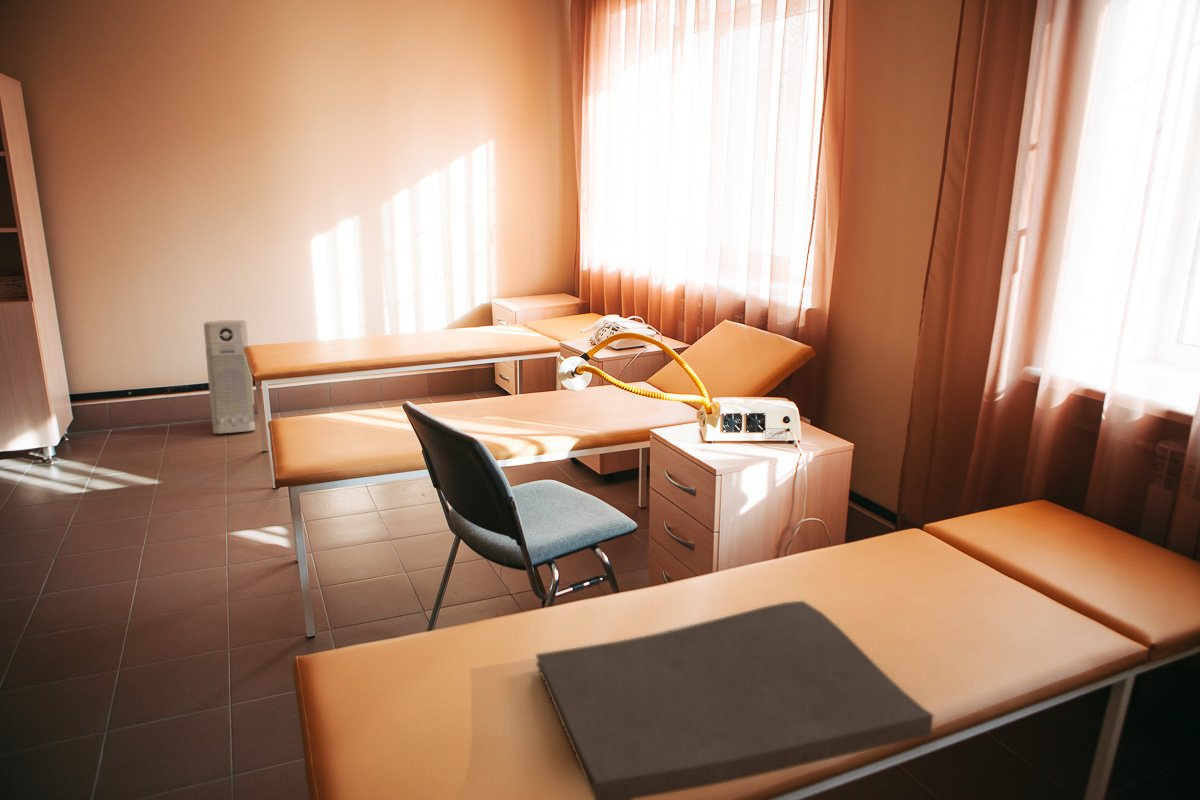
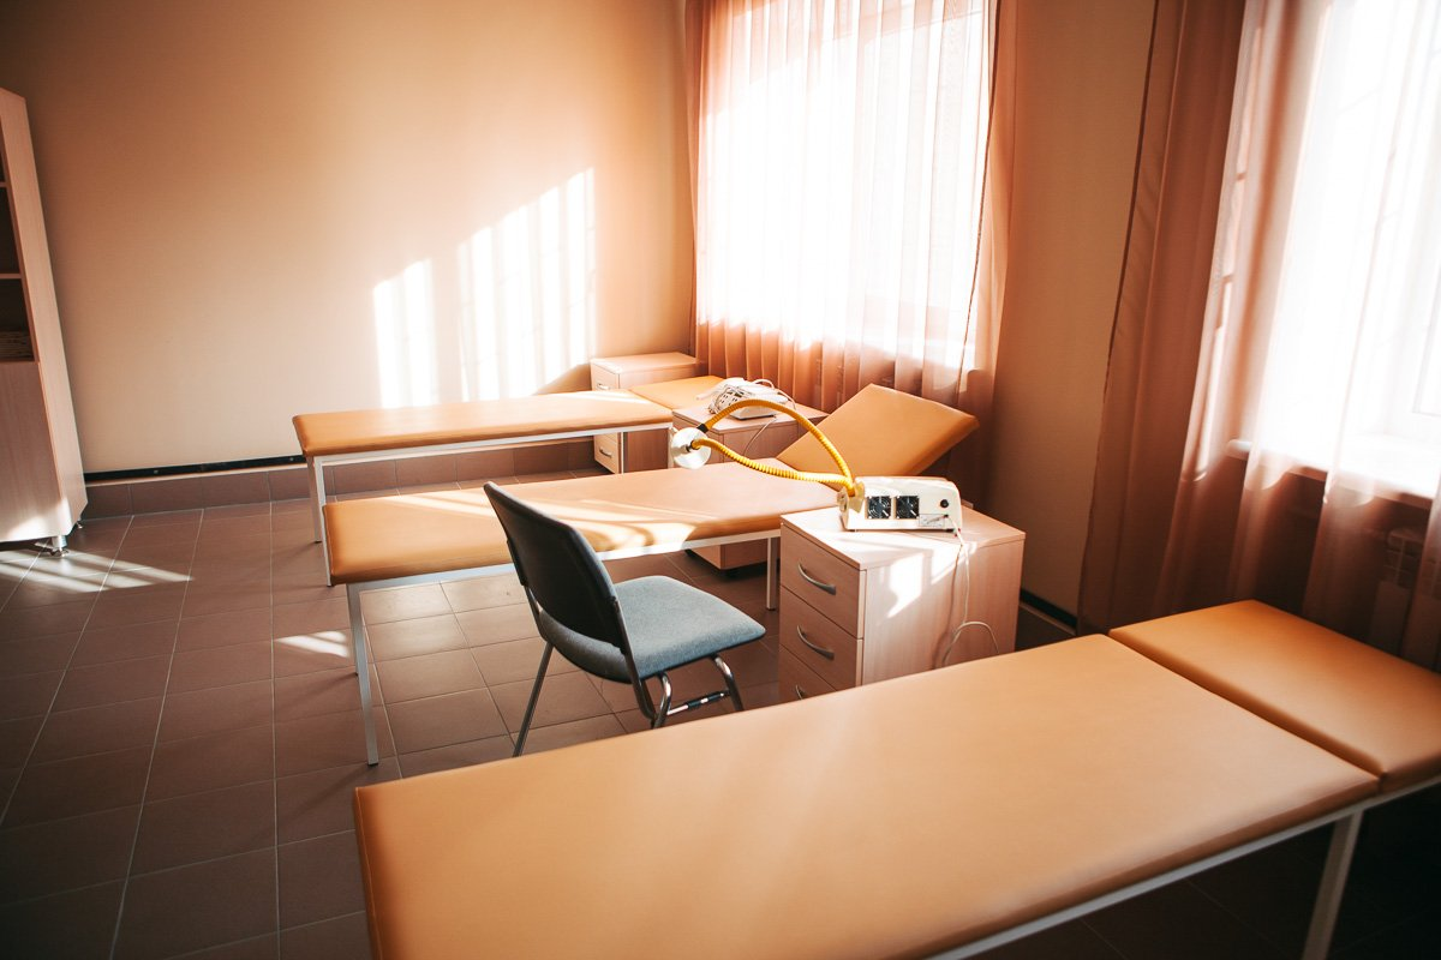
- hand towel [535,600,935,800]
- air purifier [203,319,256,435]
